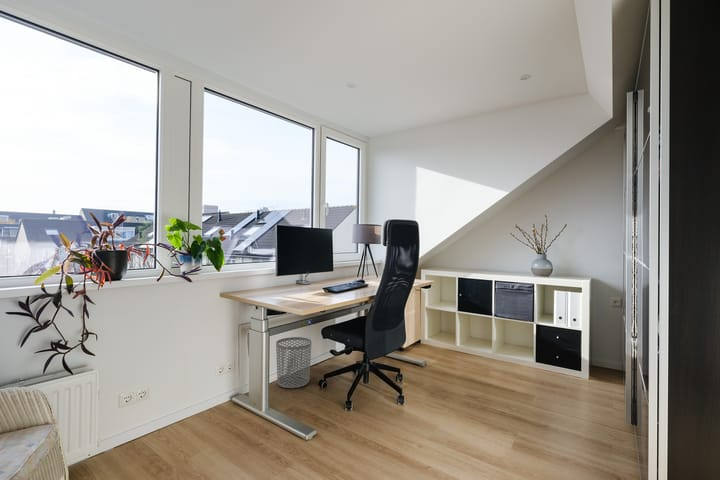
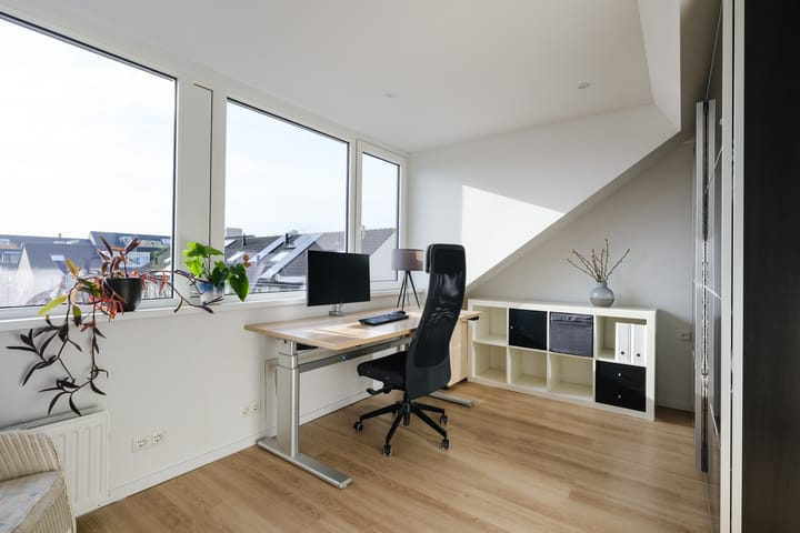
- waste bin [275,336,312,389]
